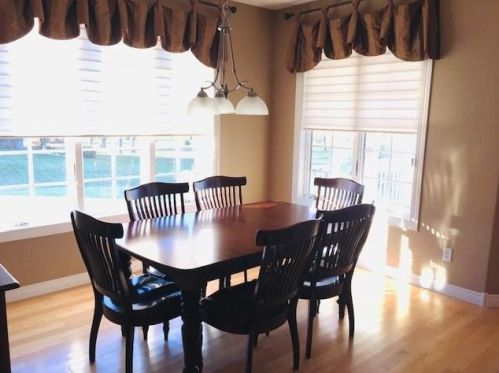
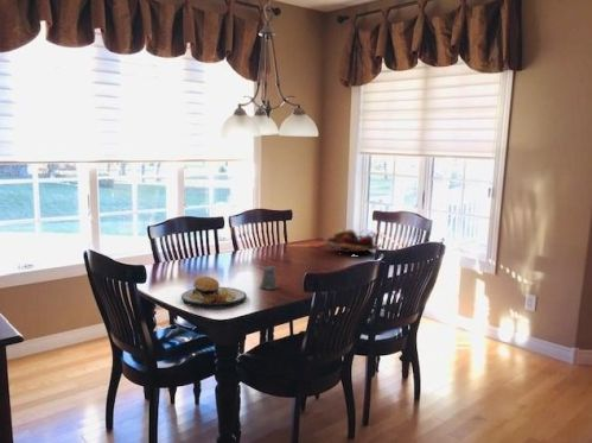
+ plate [180,276,248,310]
+ fruit basket [323,228,383,257]
+ pepper shaker [255,265,279,290]
